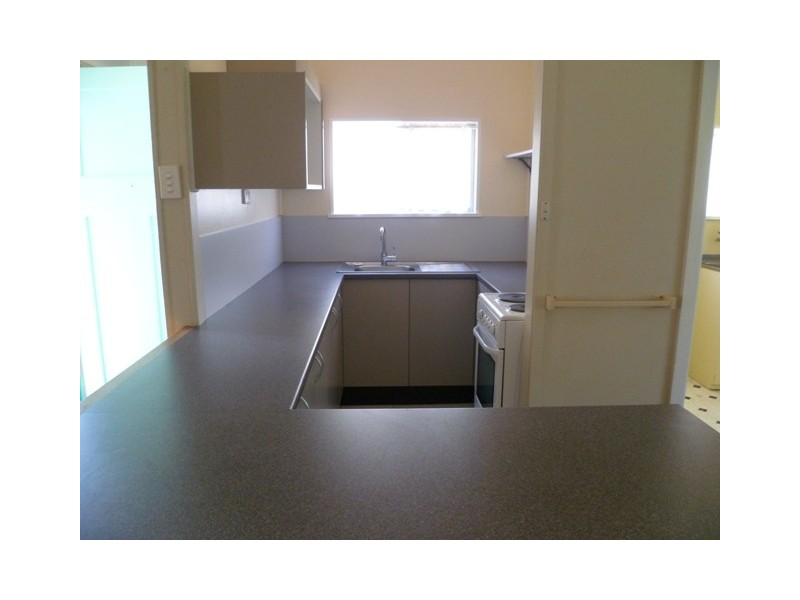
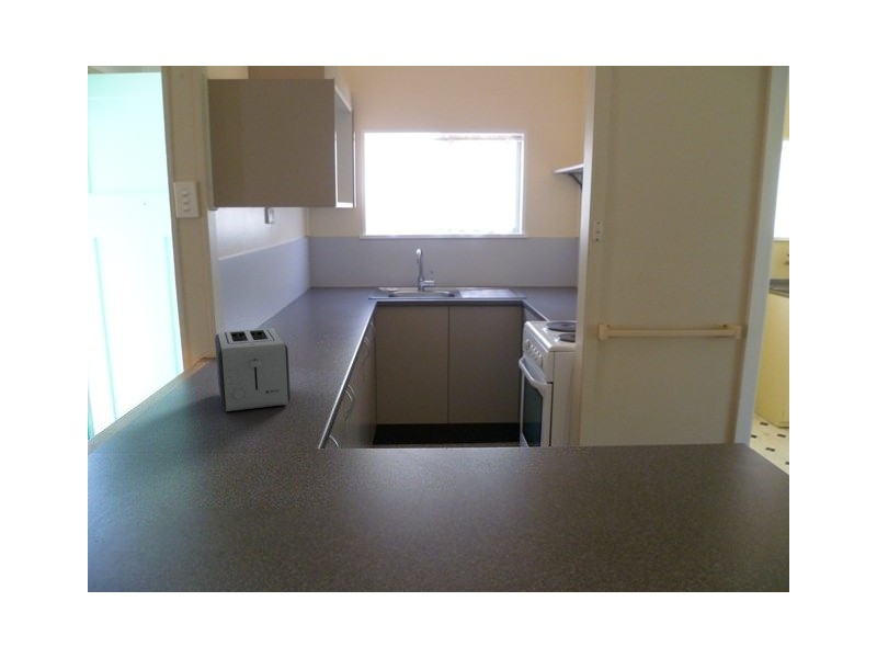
+ toaster [214,327,292,412]
